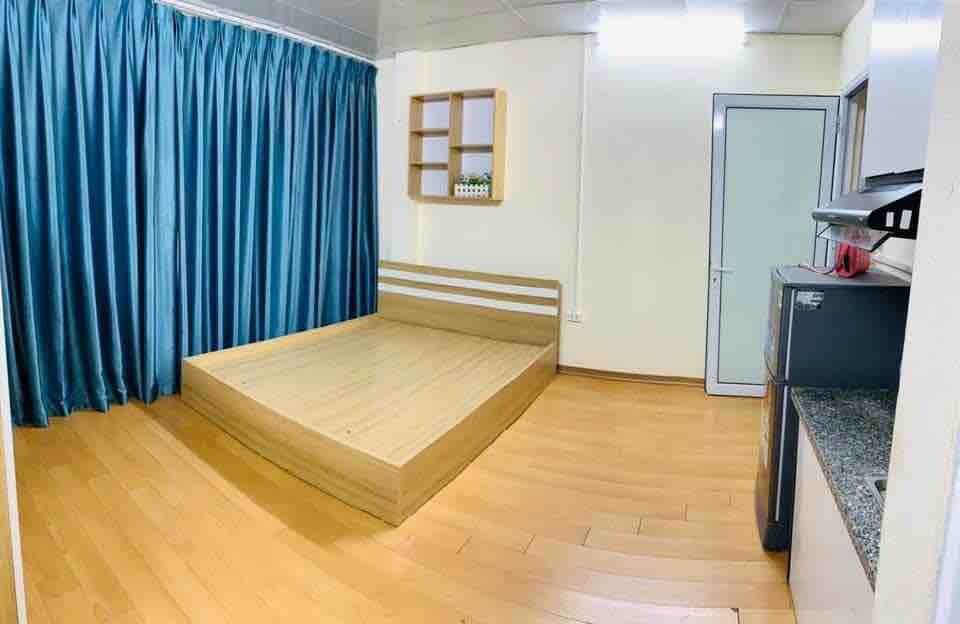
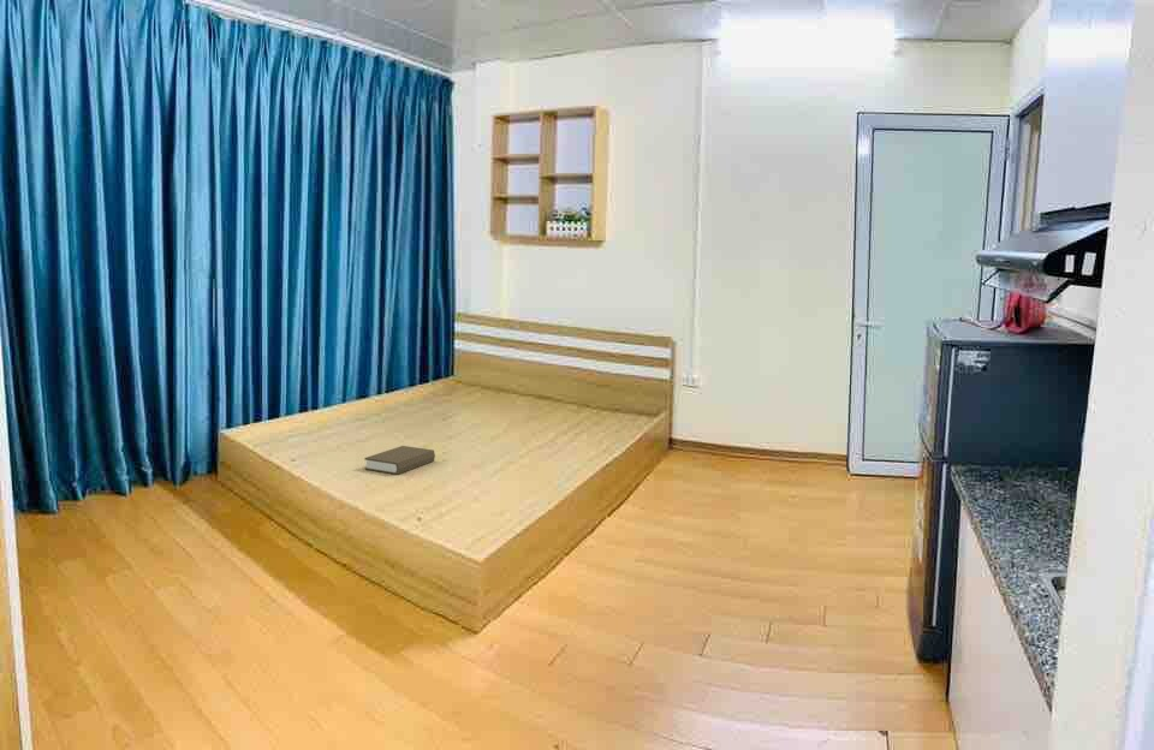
+ book [363,445,436,476]
